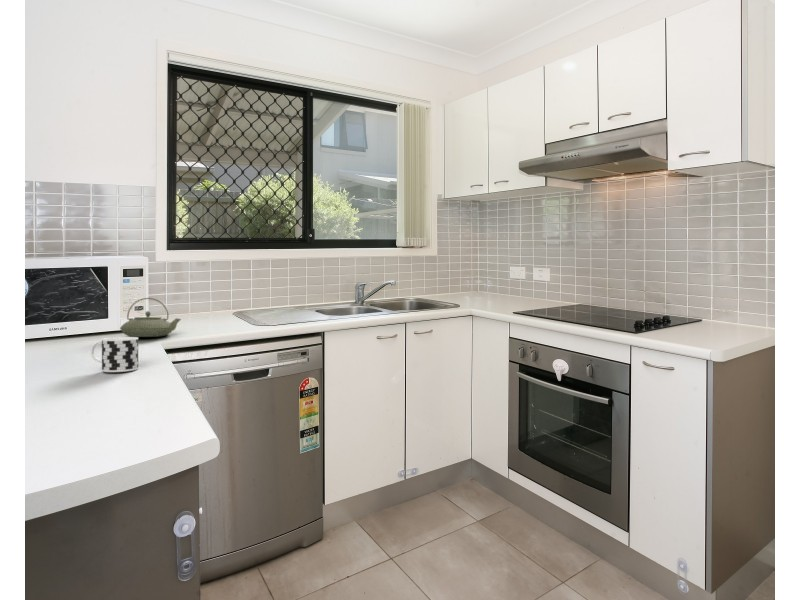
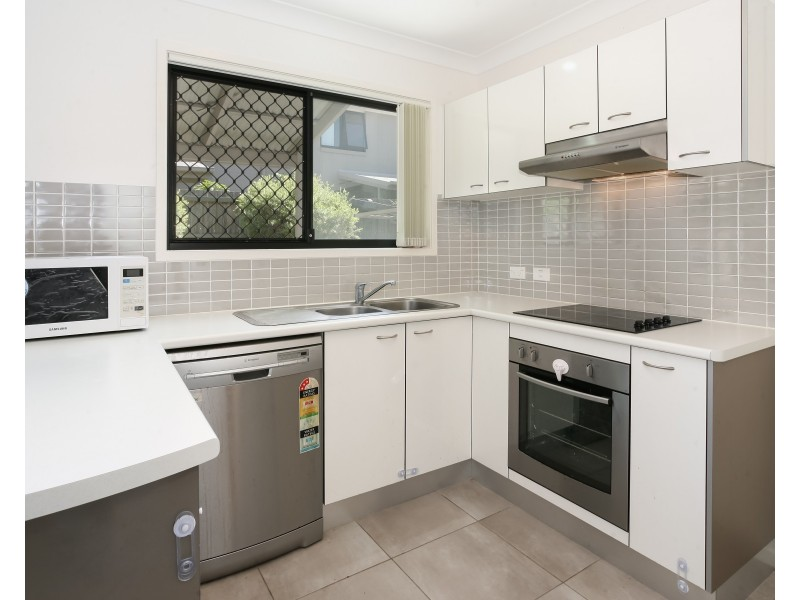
- cup [90,336,139,373]
- teapot [119,297,182,338]
